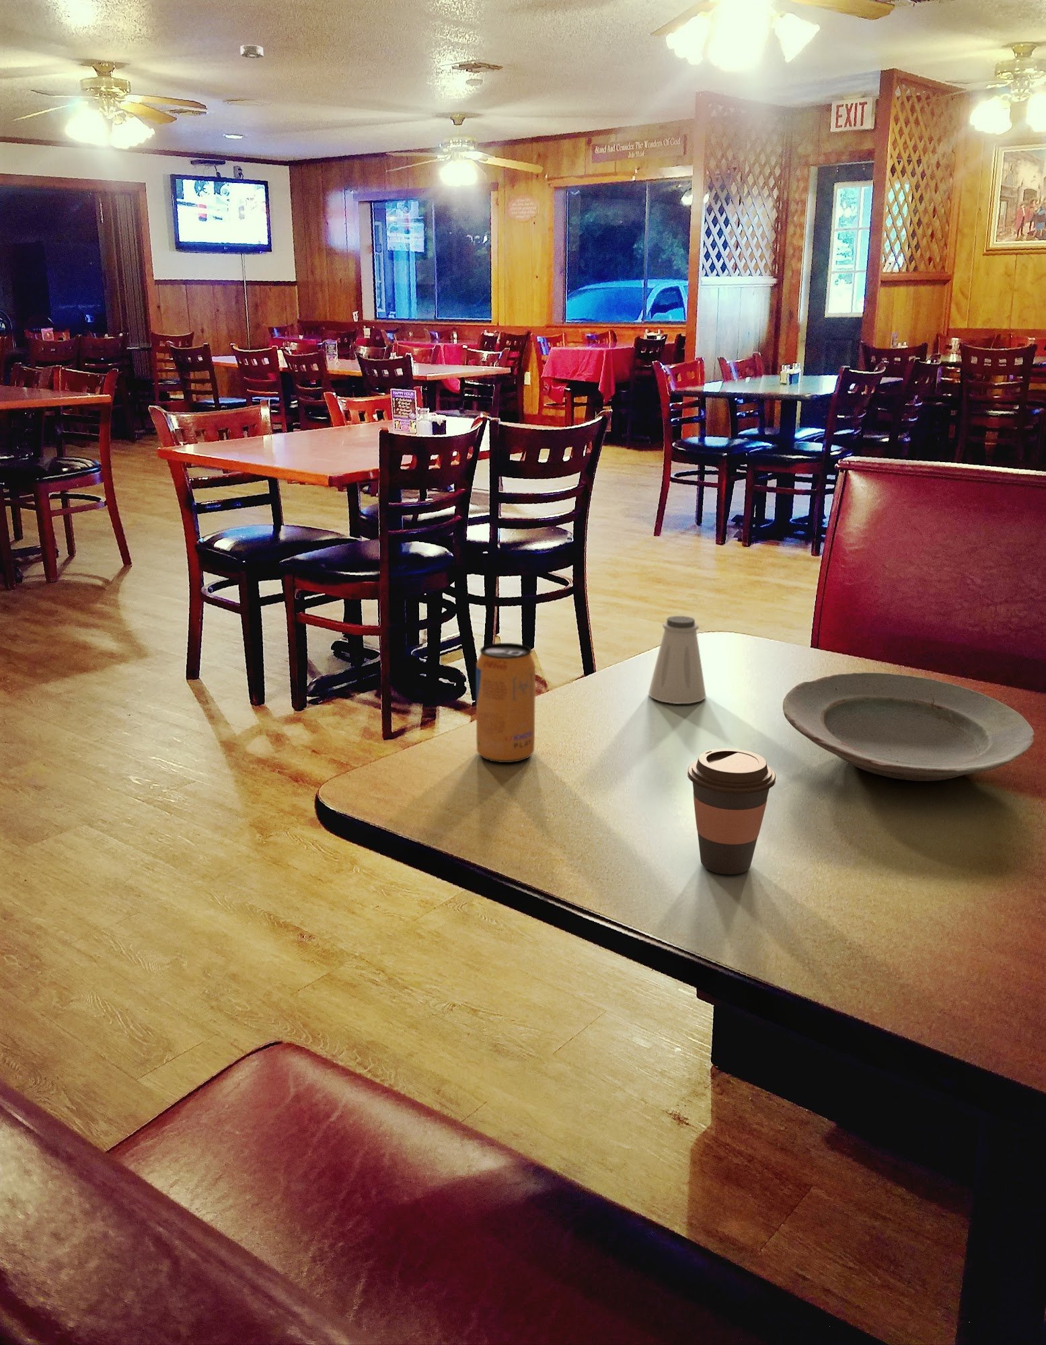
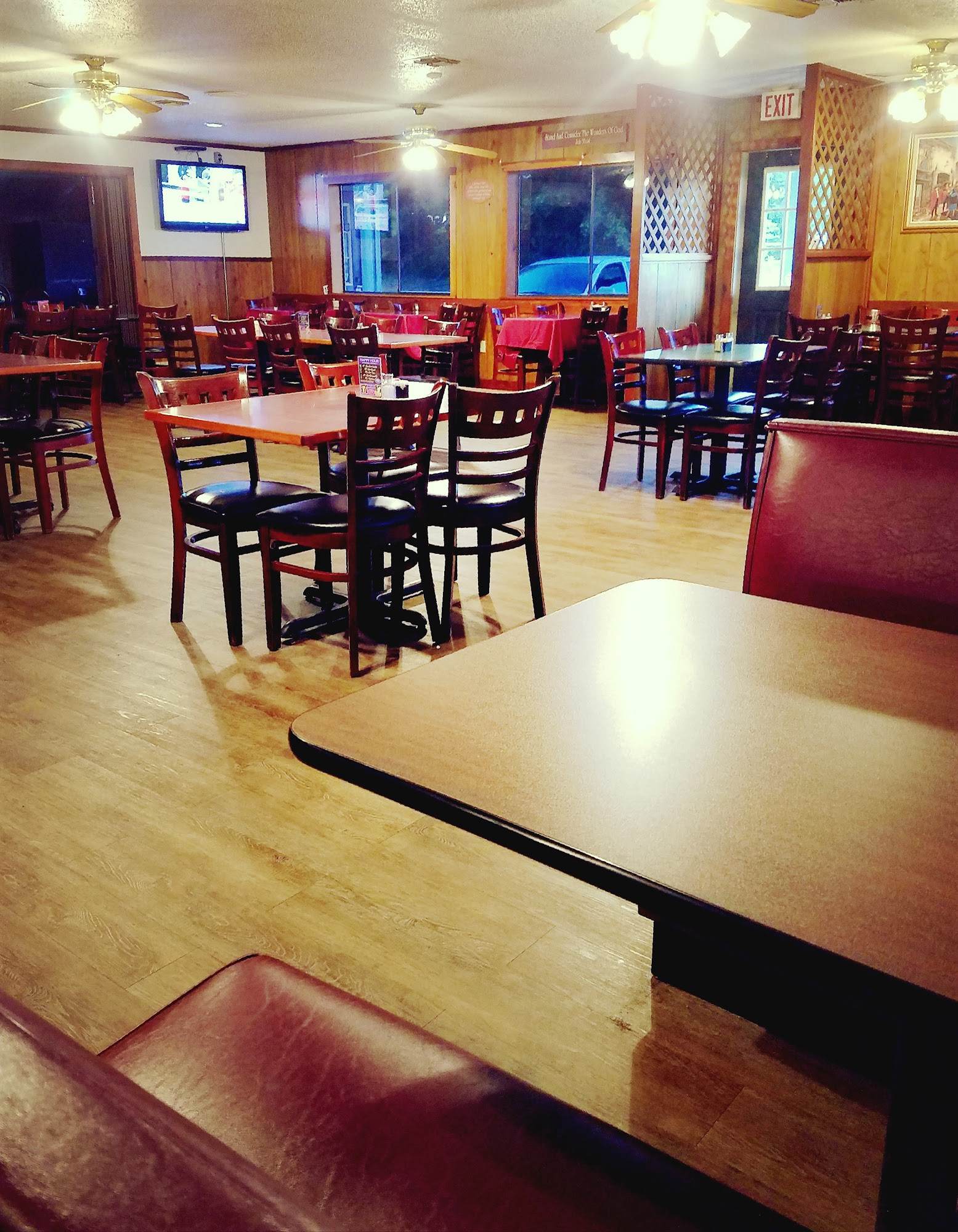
- smoke detector [239,44,264,59]
- beverage can [476,642,536,763]
- coffee cup [686,748,777,874]
- saltshaker [647,616,706,704]
- plate [782,671,1035,782]
